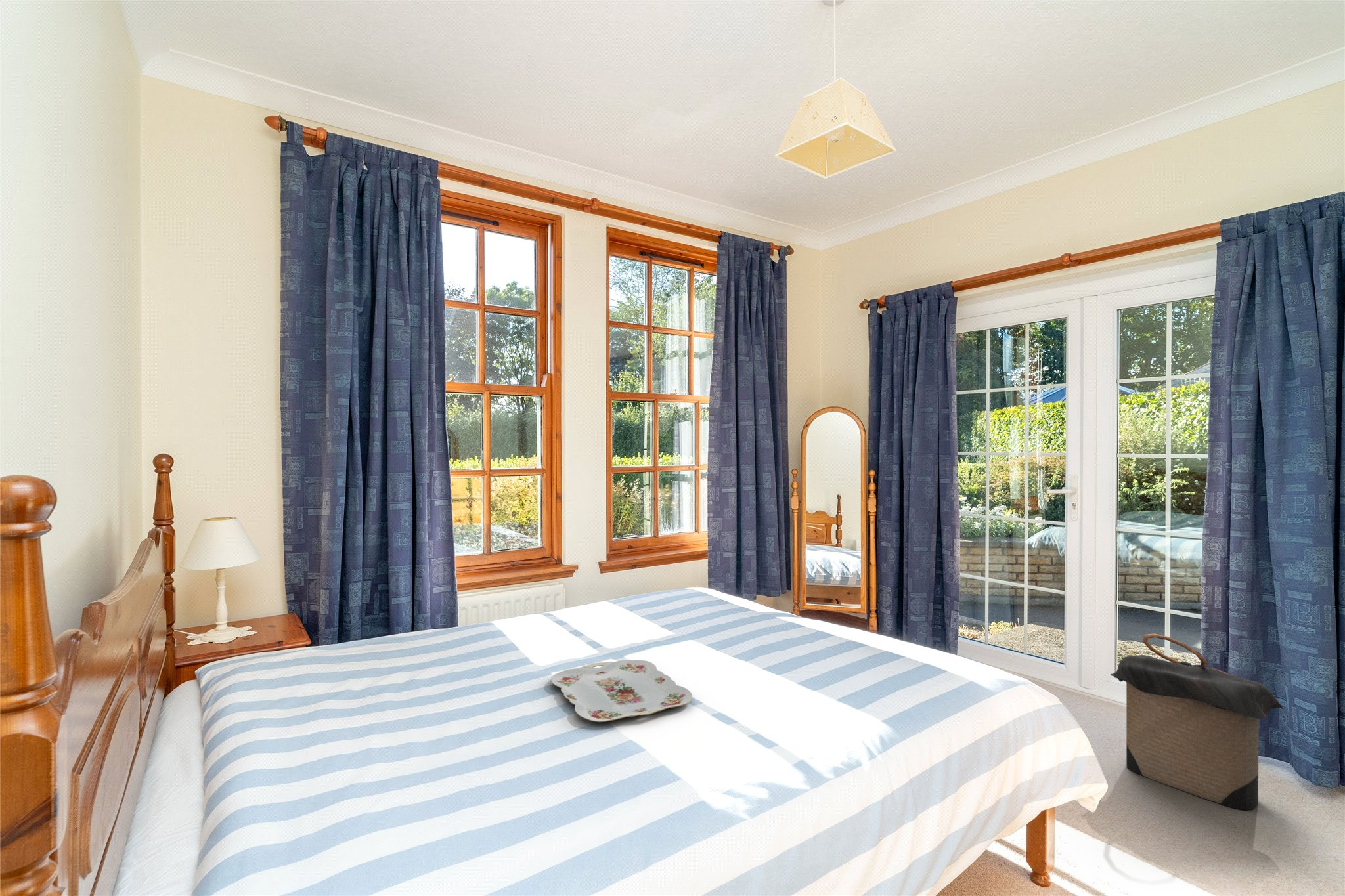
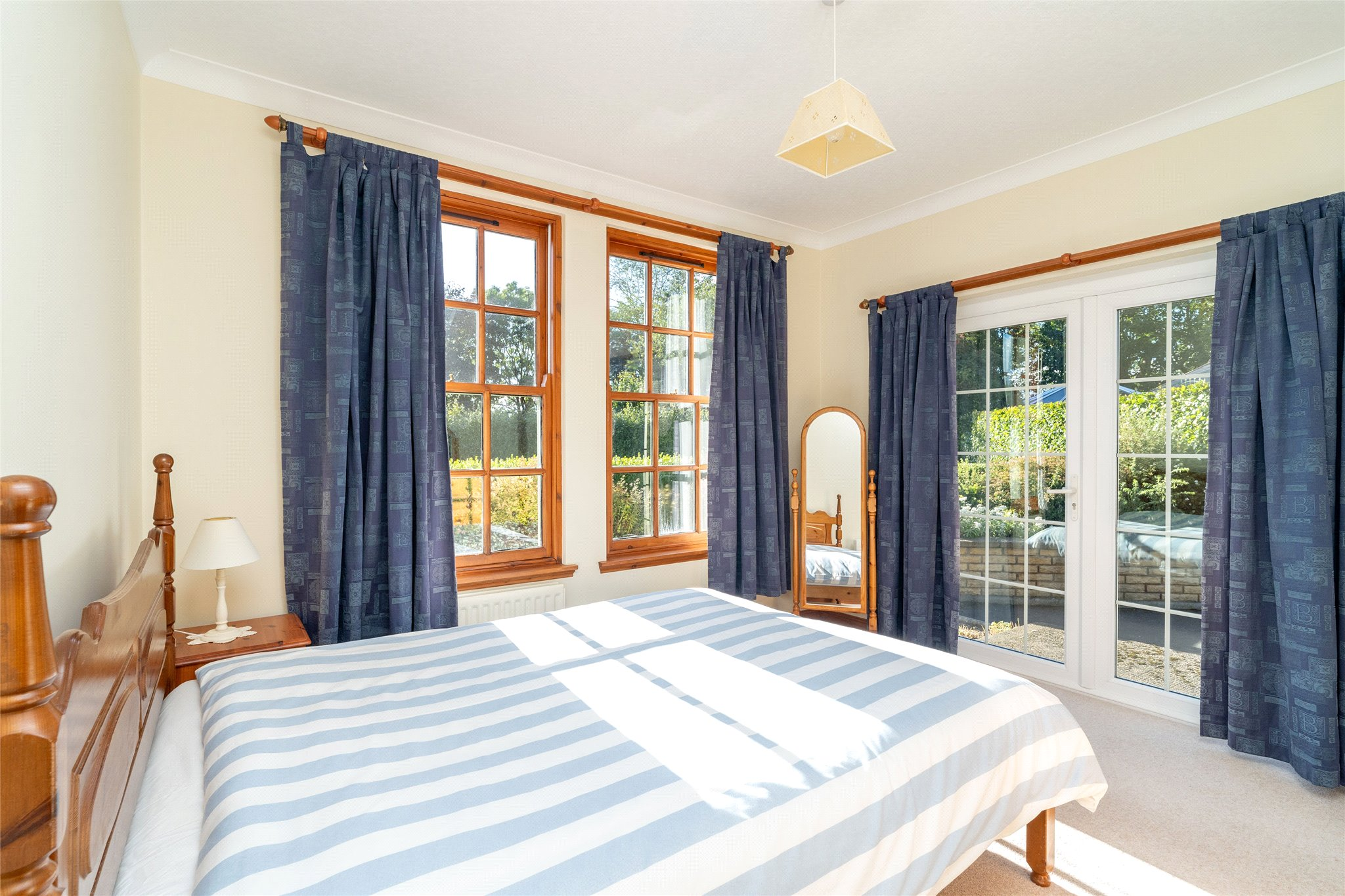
- serving tray [550,659,693,723]
- laundry hamper [1110,633,1284,811]
